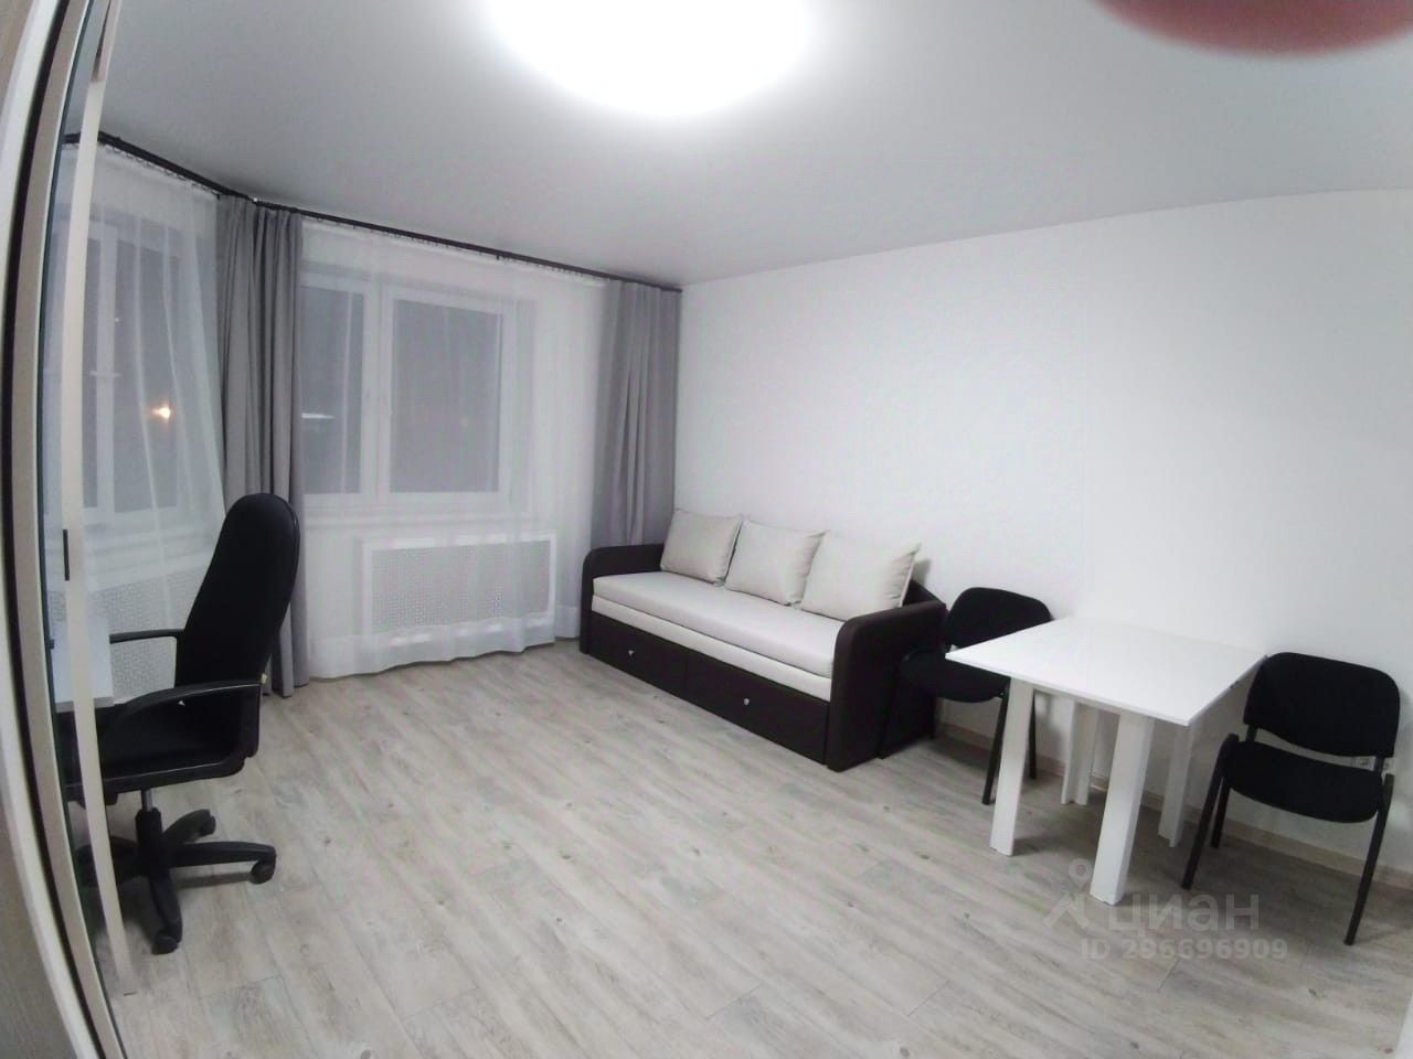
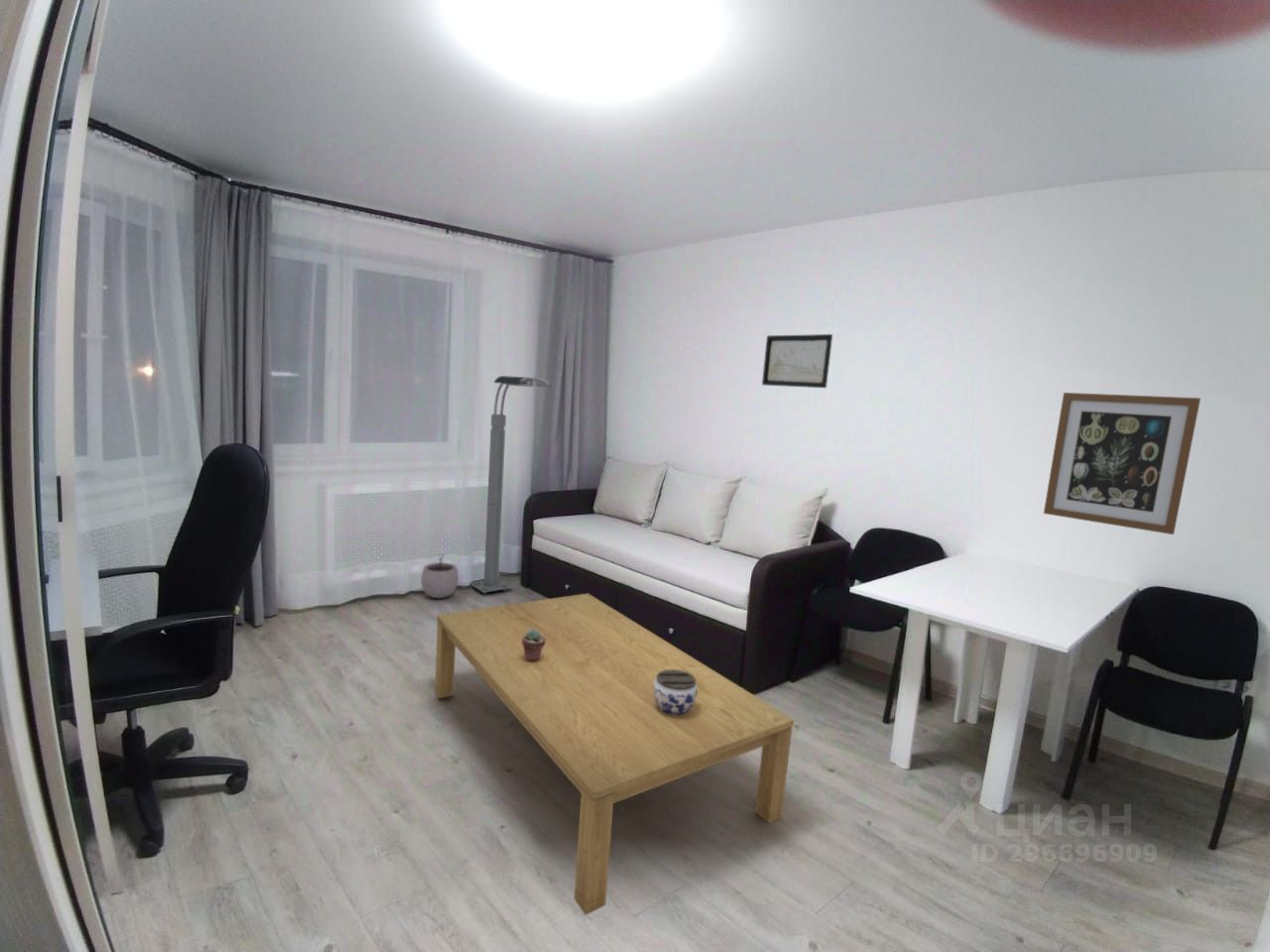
+ wall art [1043,392,1202,535]
+ potted succulent [522,629,546,662]
+ floor lamp [468,375,552,595]
+ jar [654,669,698,715]
+ coffee table [434,592,795,916]
+ wall art [761,333,833,389]
+ plant pot [420,552,459,599]
